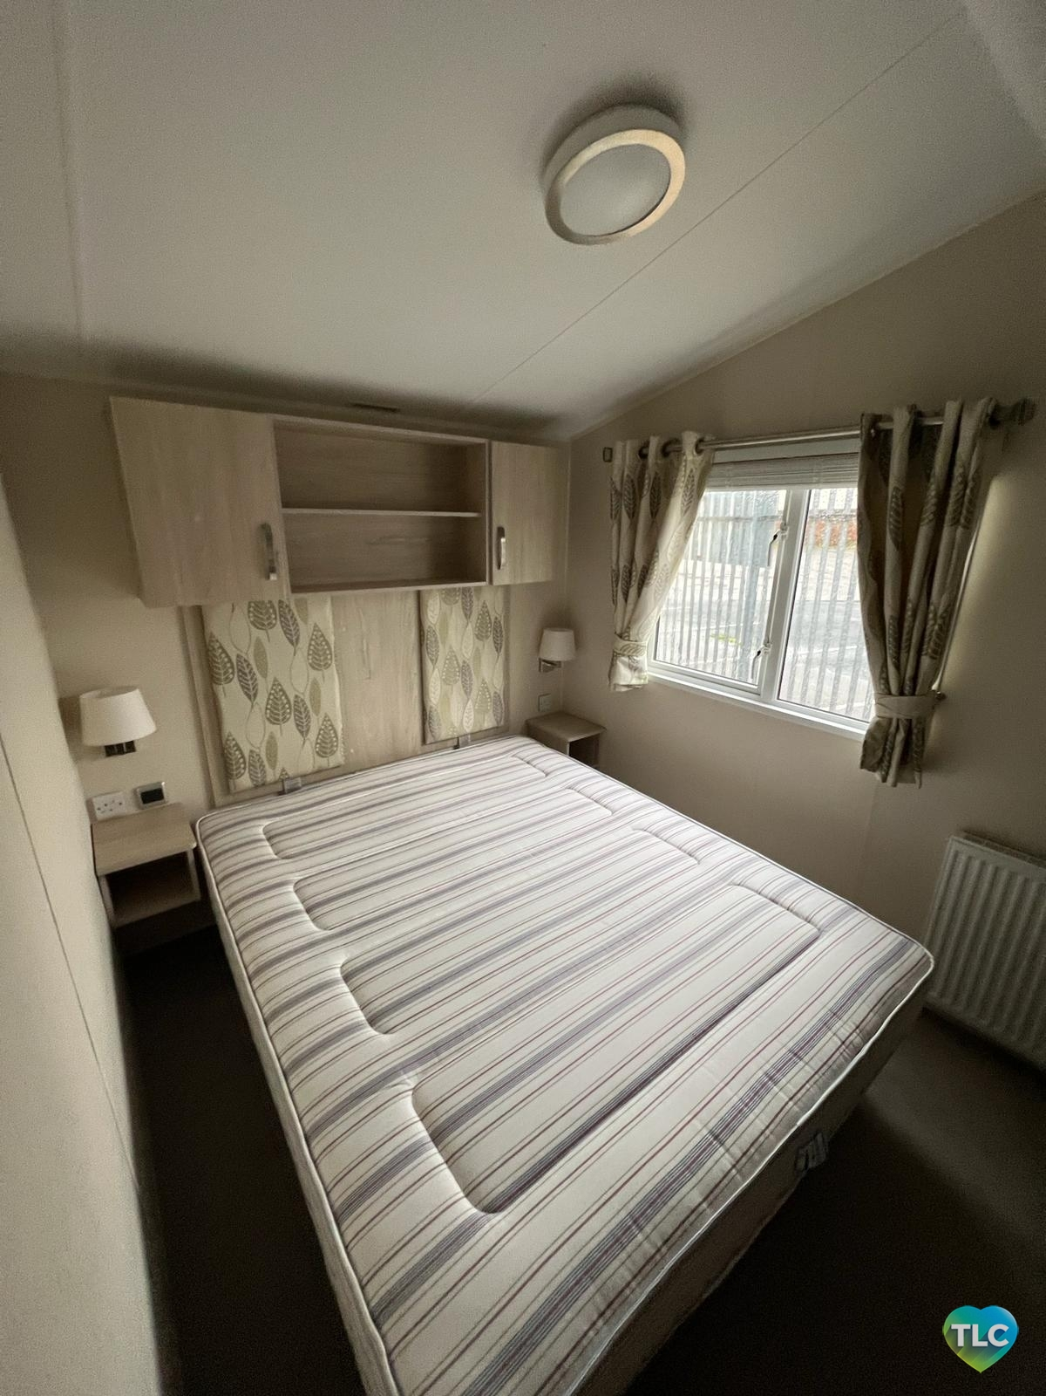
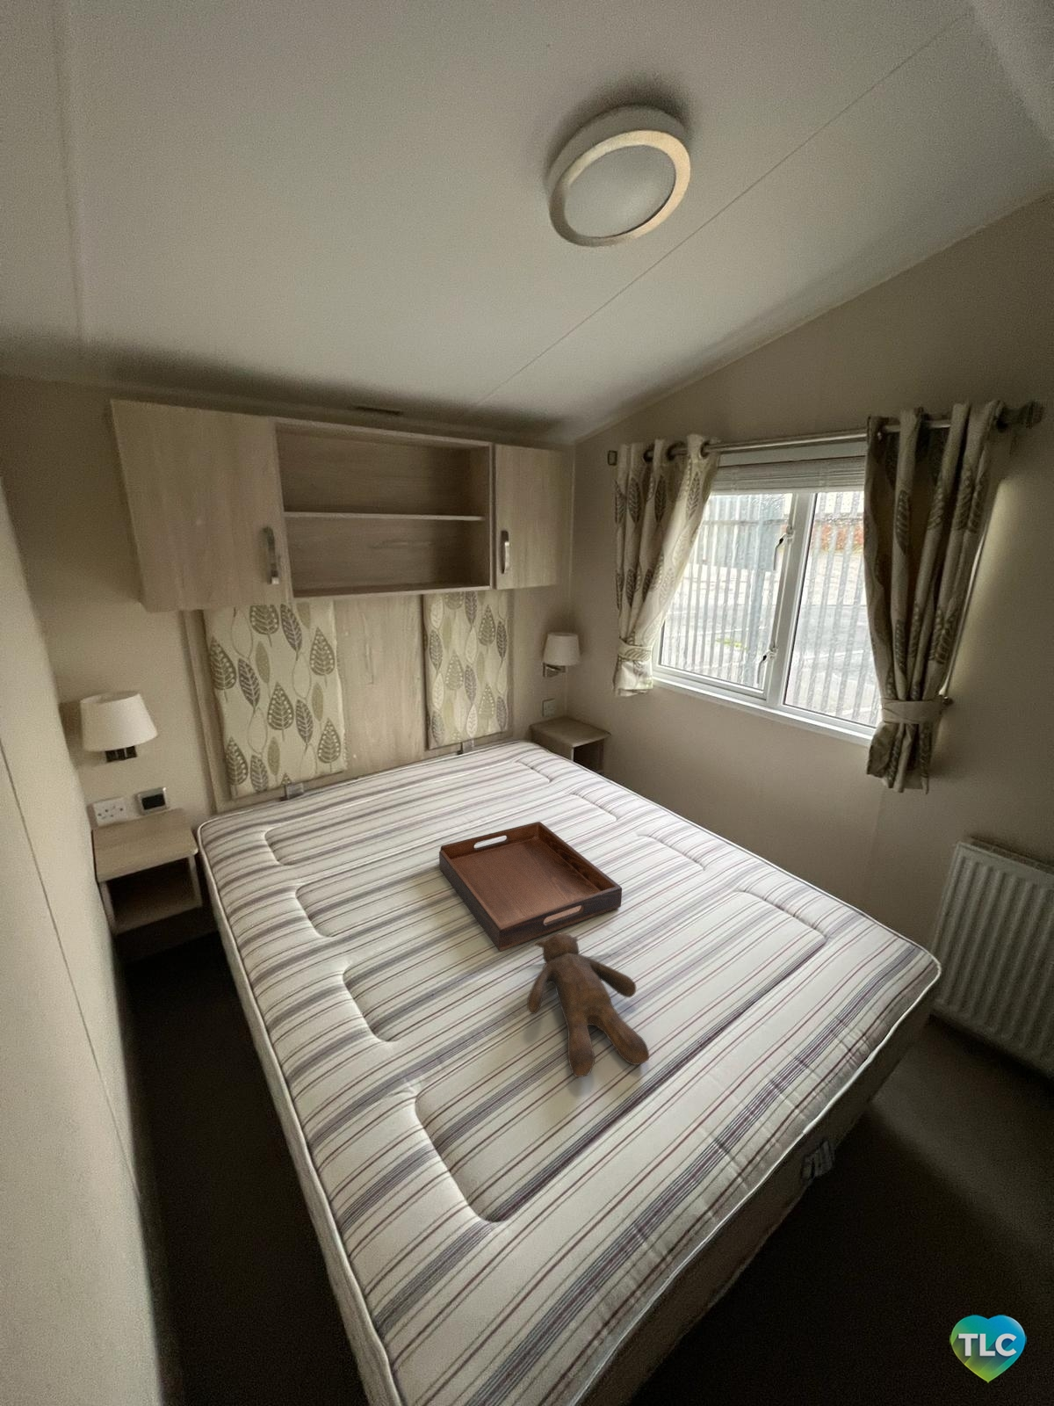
+ teddy bear [526,932,650,1078]
+ serving tray [438,820,622,952]
